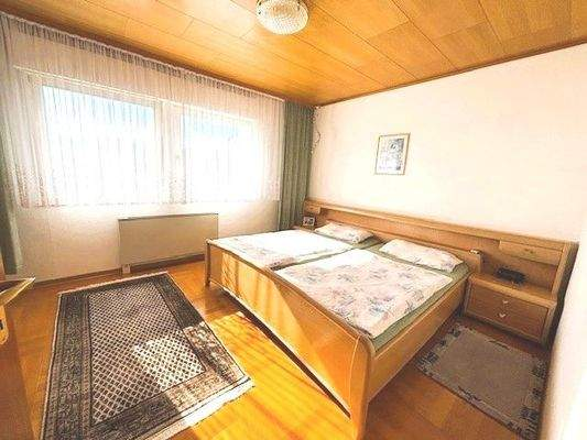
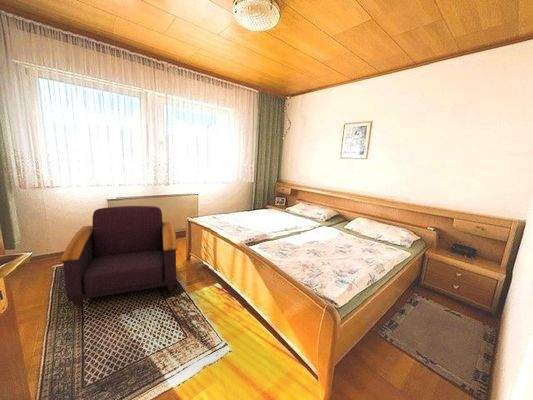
+ armchair [59,205,178,308]
